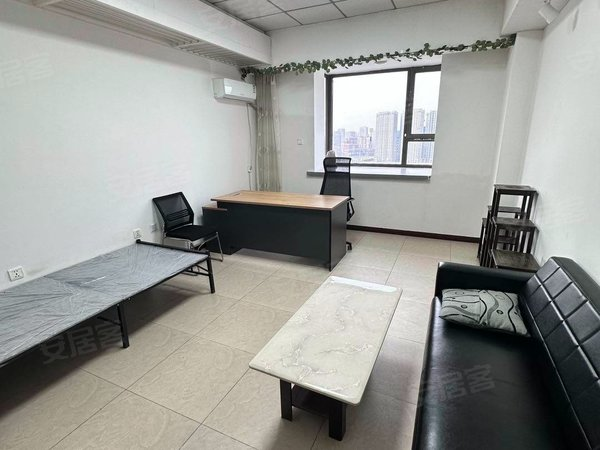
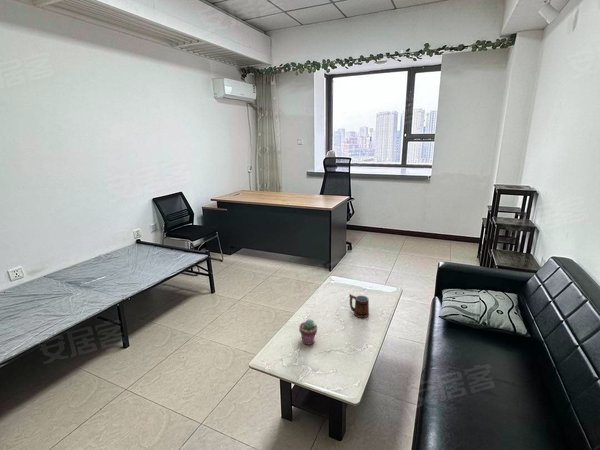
+ potted succulent [298,319,318,346]
+ mug [348,293,370,319]
